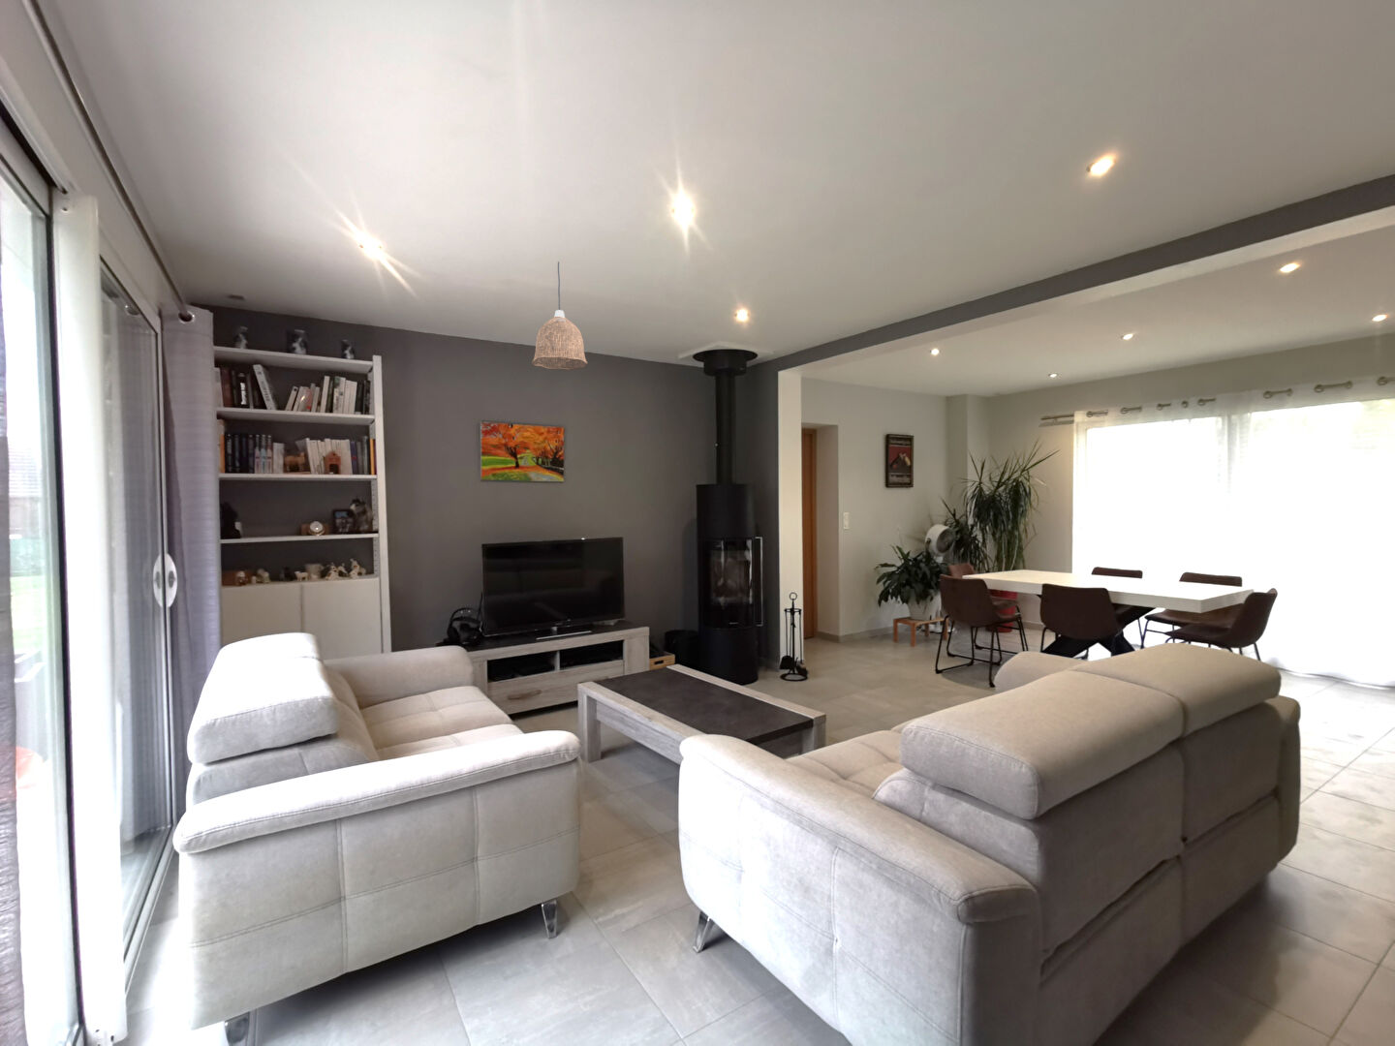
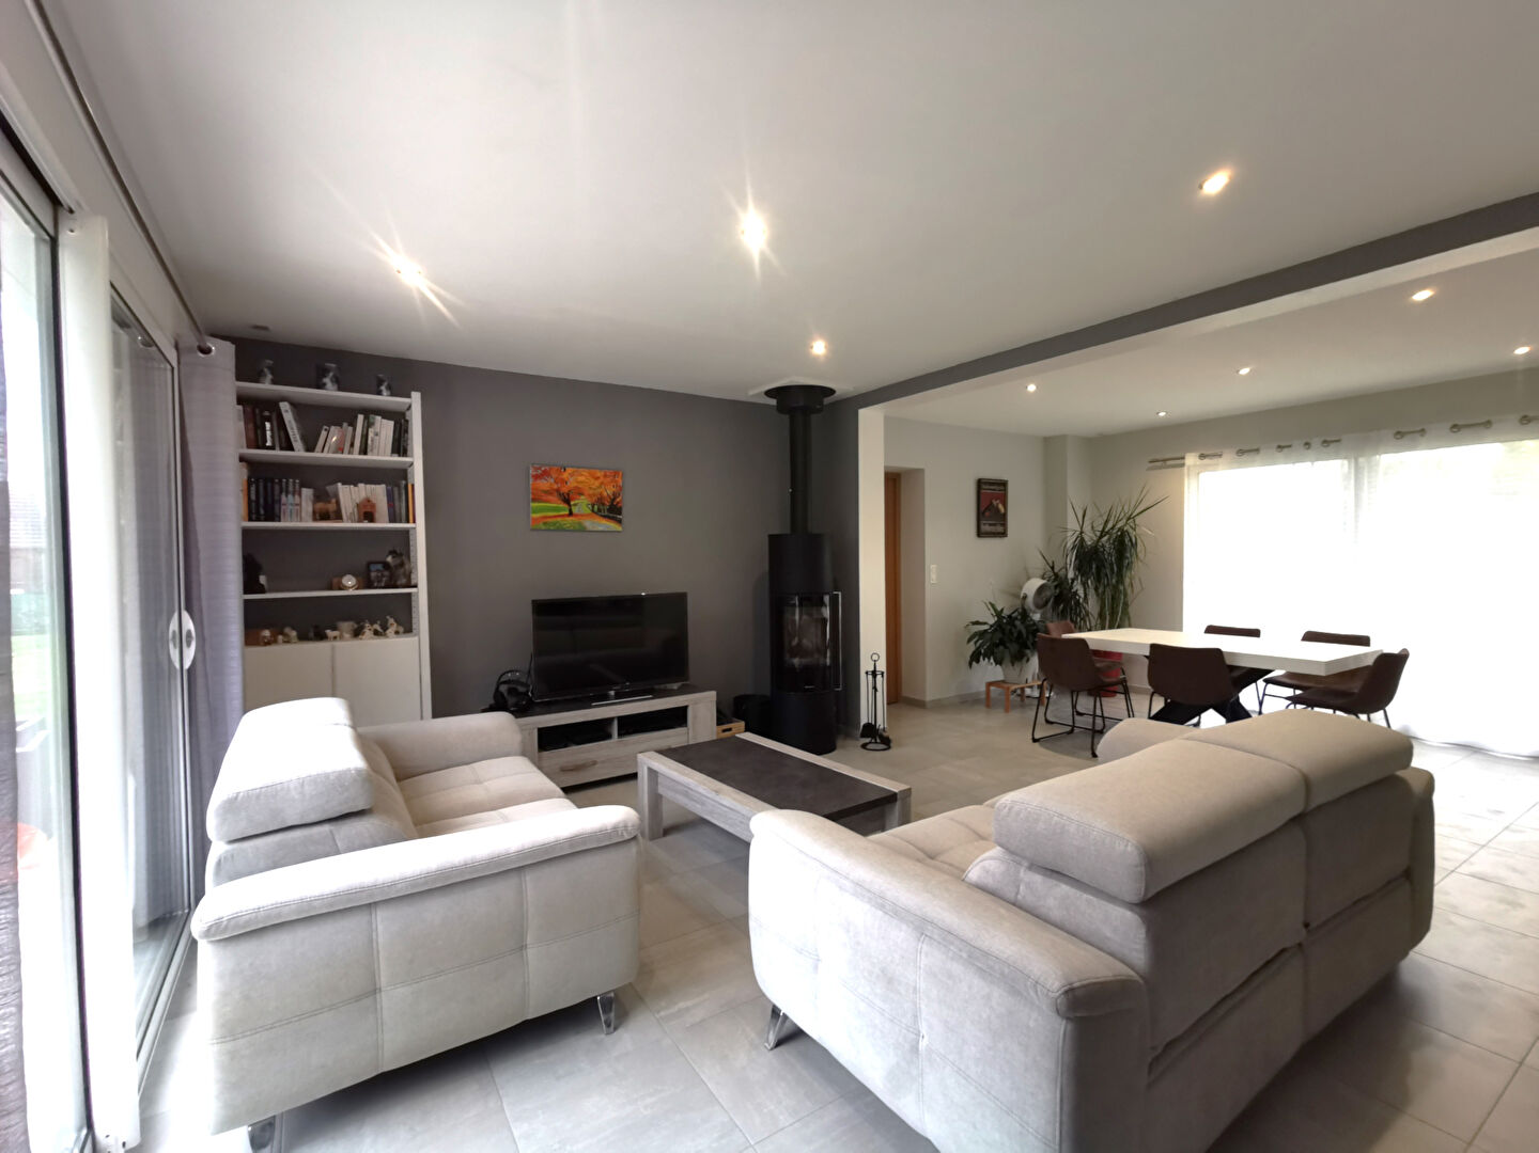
- pendant lamp [531,260,589,371]
